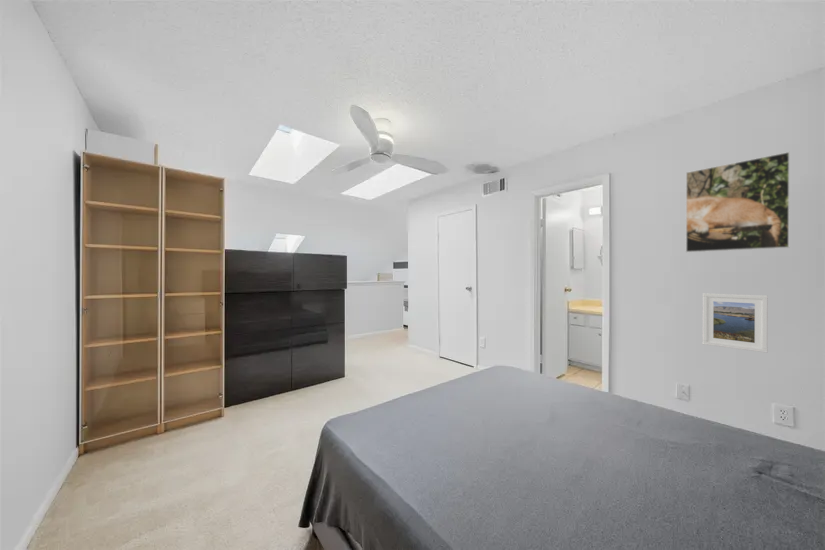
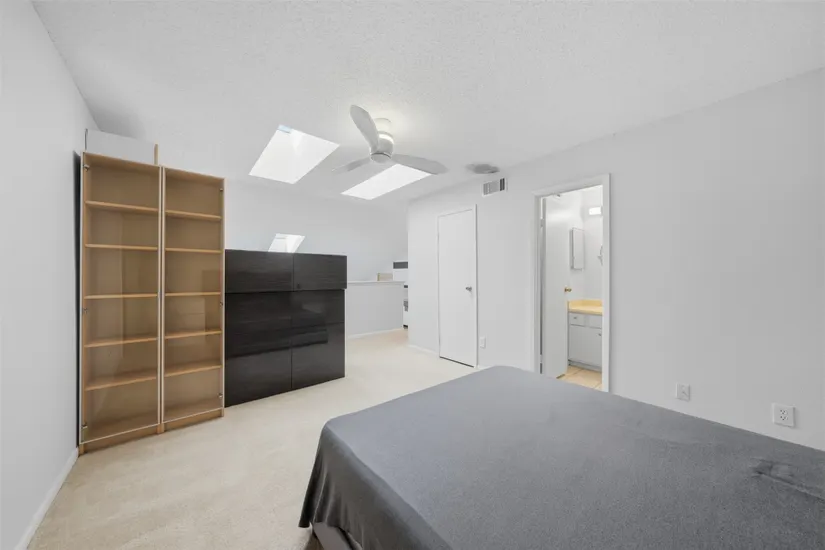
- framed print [702,292,769,354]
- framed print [685,151,791,253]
